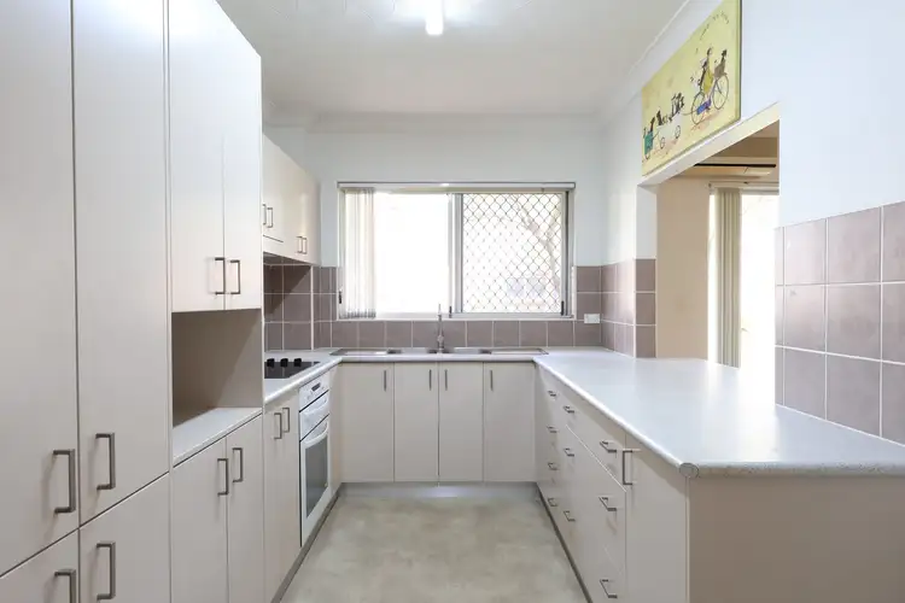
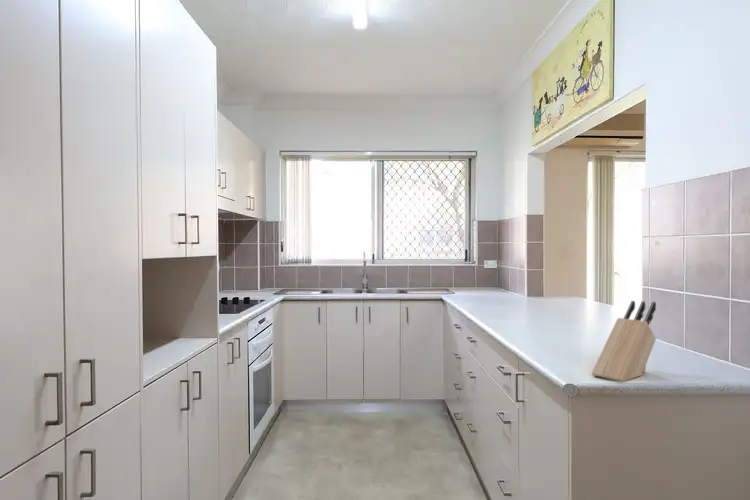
+ knife block [591,300,657,383]
